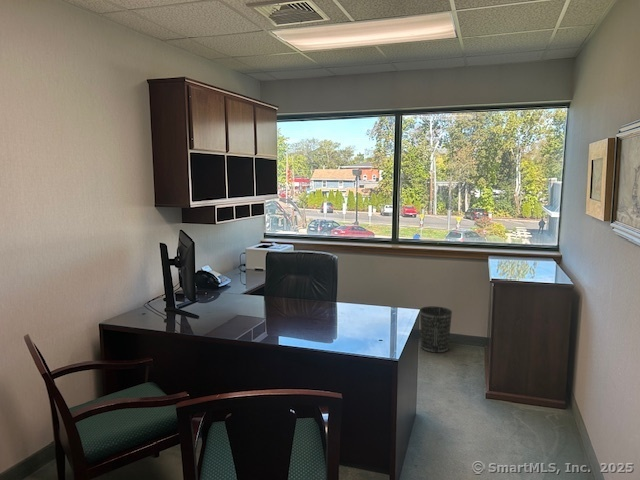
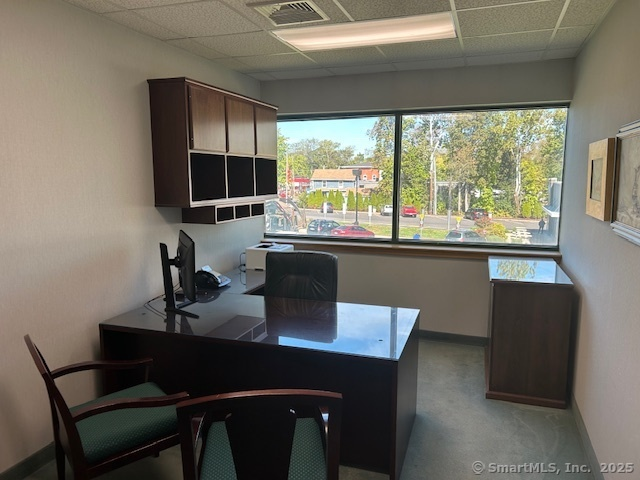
- wastebasket [419,305,453,354]
